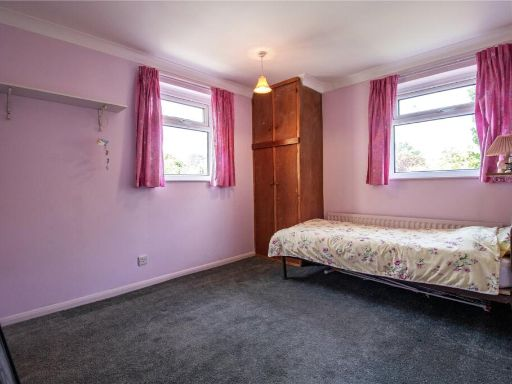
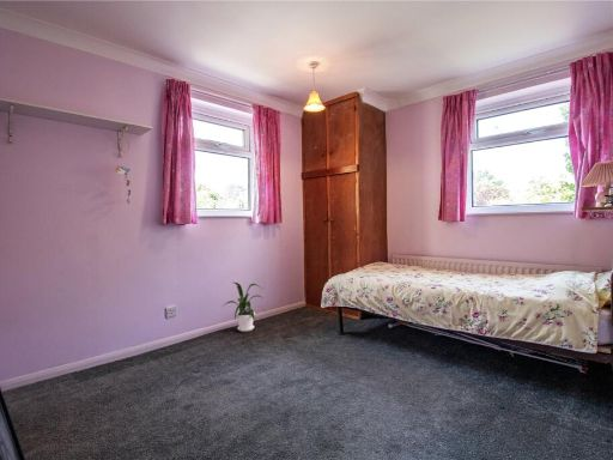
+ house plant [223,282,265,333]
